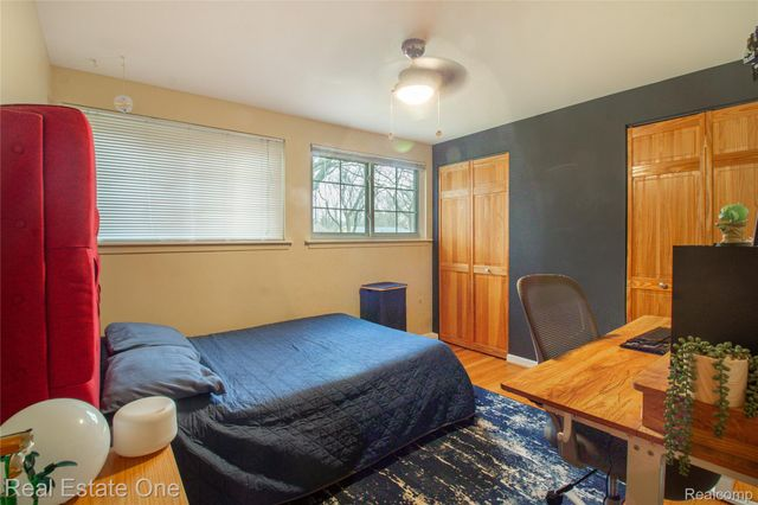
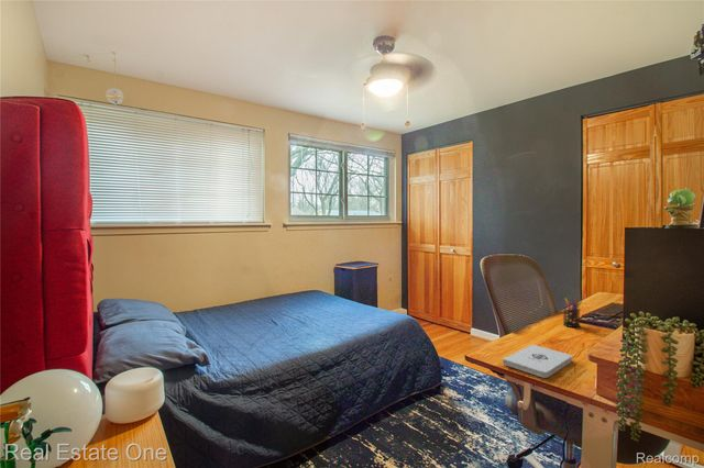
+ pen holder [562,297,583,328]
+ notepad [502,344,573,379]
